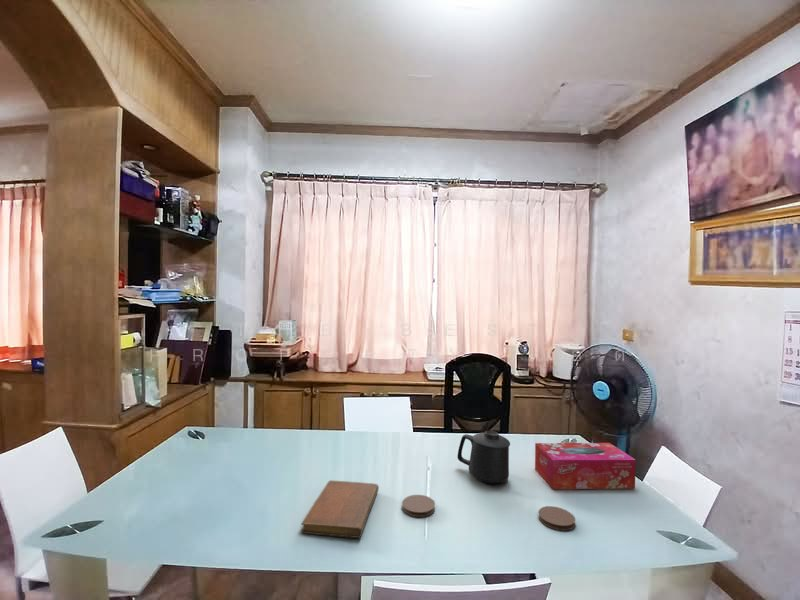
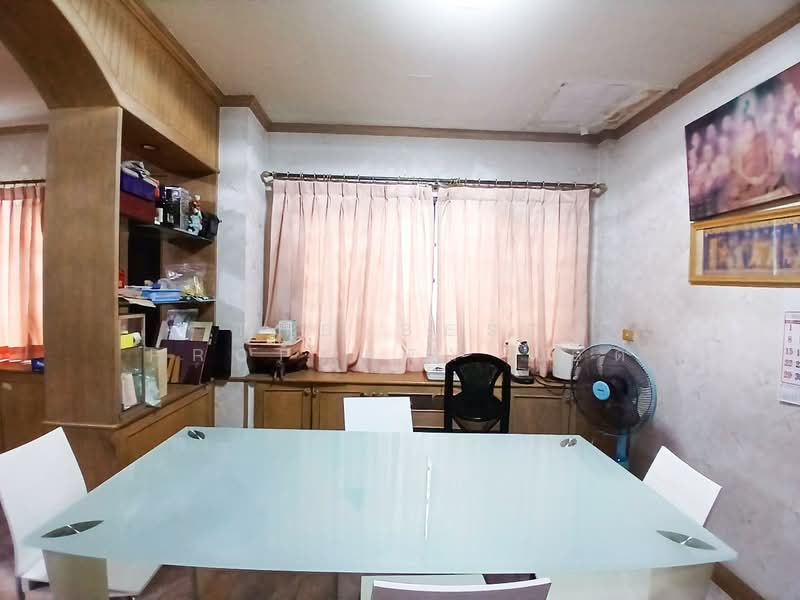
- notebook [300,479,380,539]
- mug [457,430,511,485]
- coaster [401,494,436,518]
- coaster [538,505,576,531]
- tissue box [534,442,637,490]
